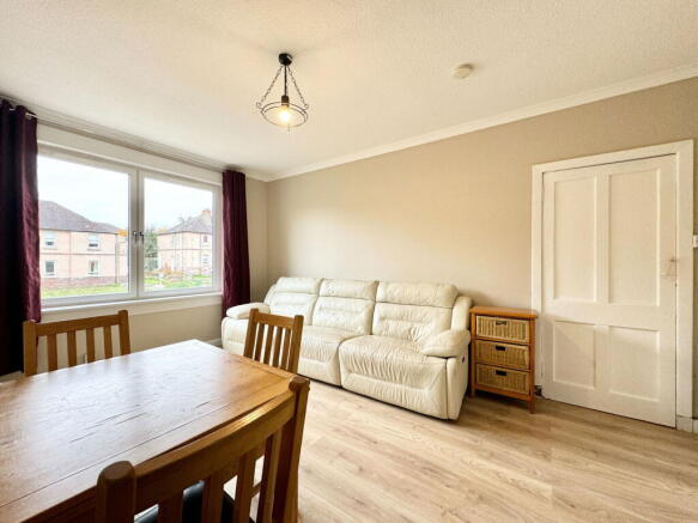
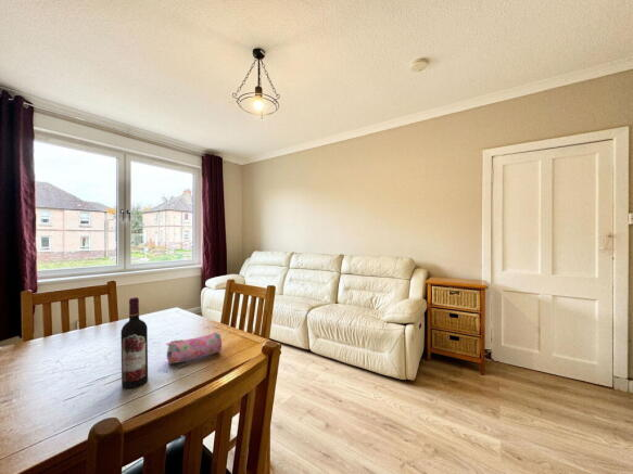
+ wine bottle [121,296,149,389]
+ pencil case [165,331,223,366]
